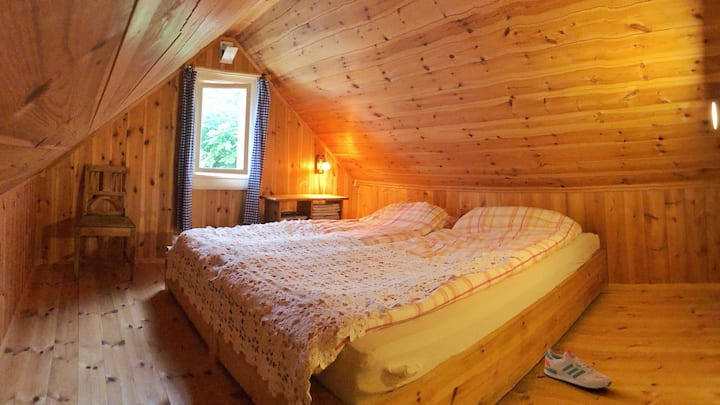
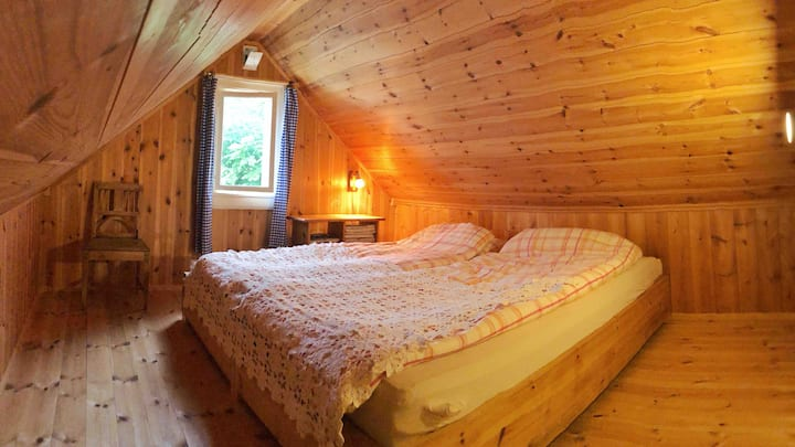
- shoe [543,348,613,390]
